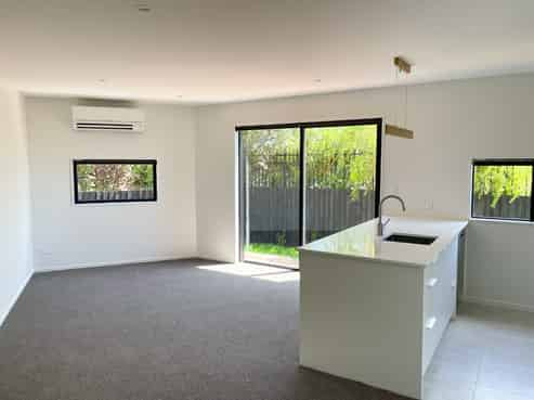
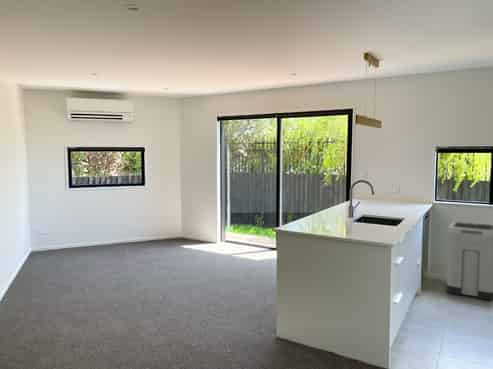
+ trash can [446,221,493,301]
